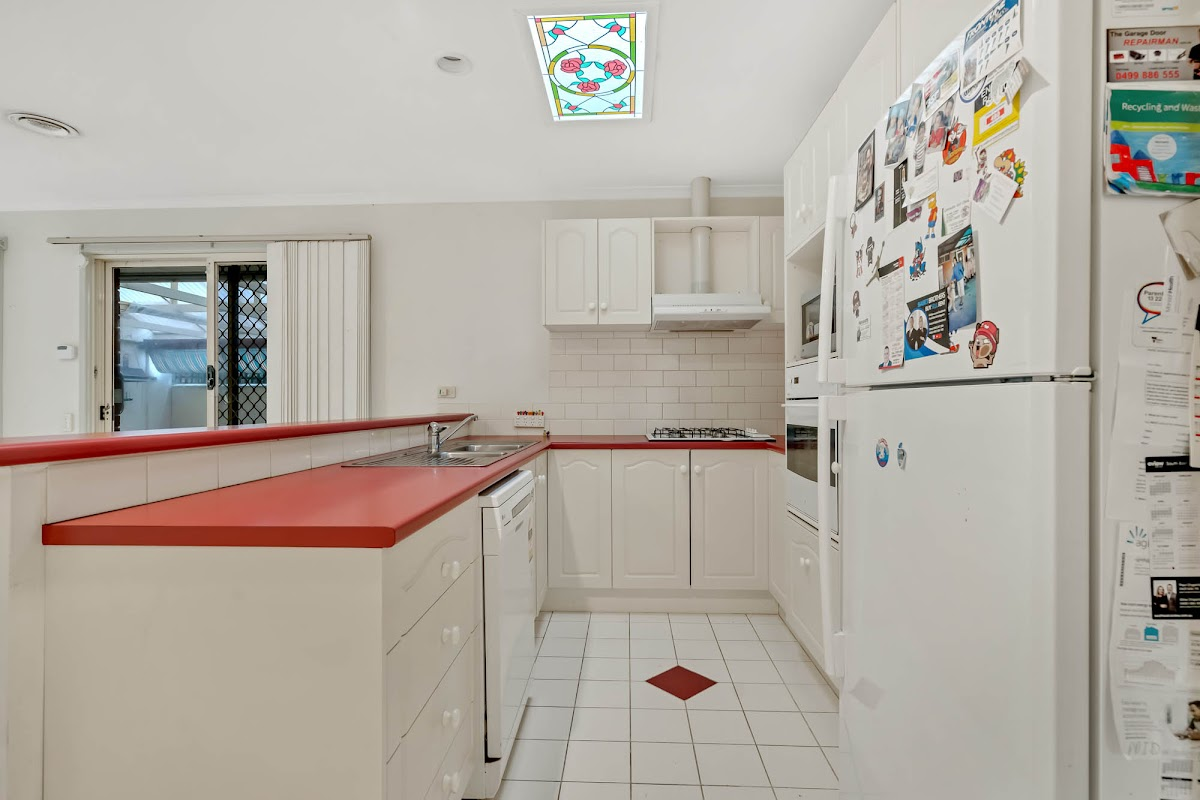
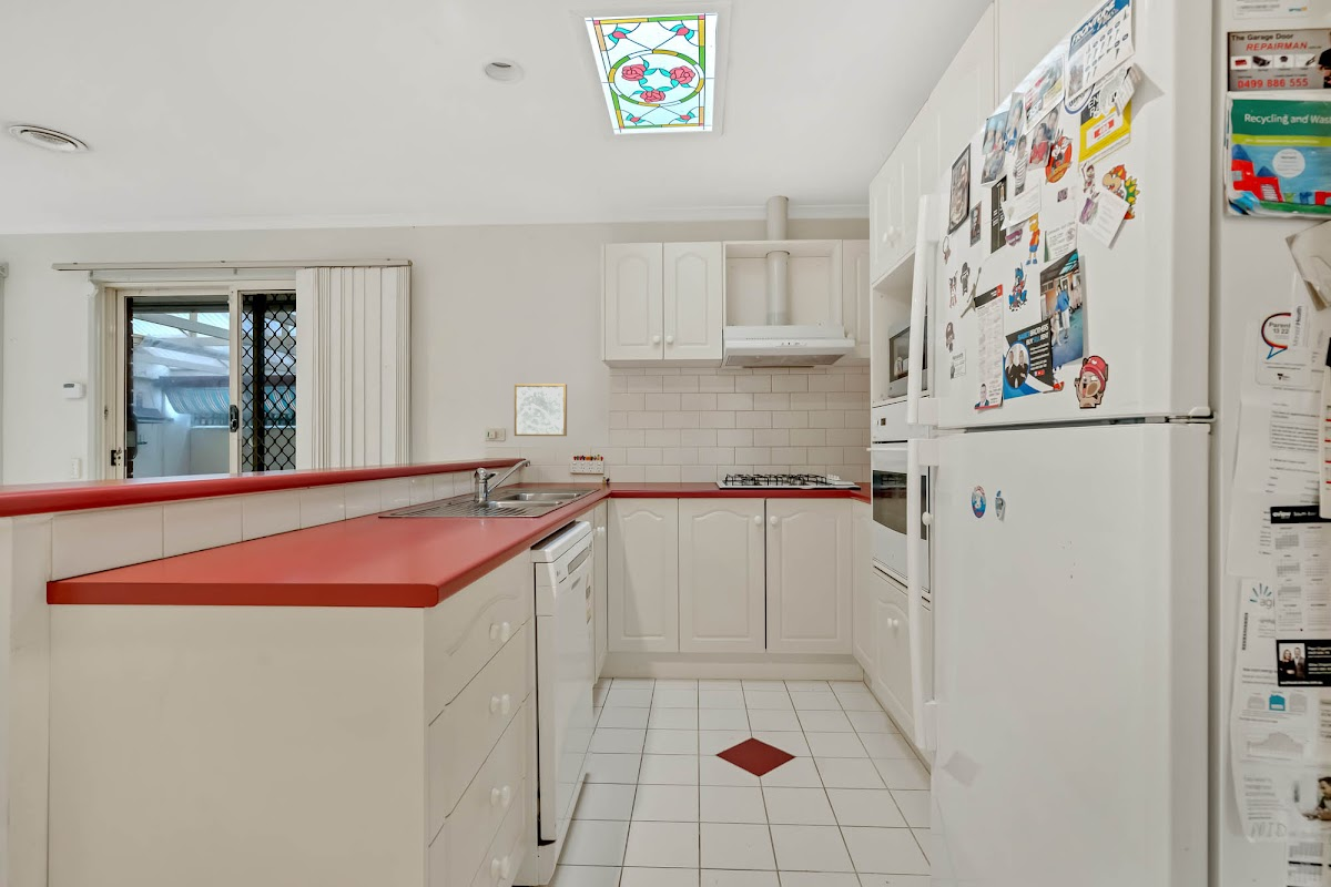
+ wall art [514,384,568,437]
